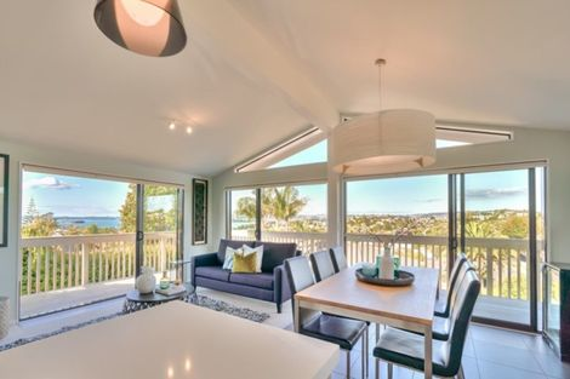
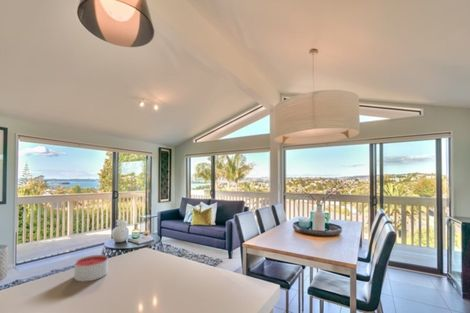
+ candle [73,254,109,283]
